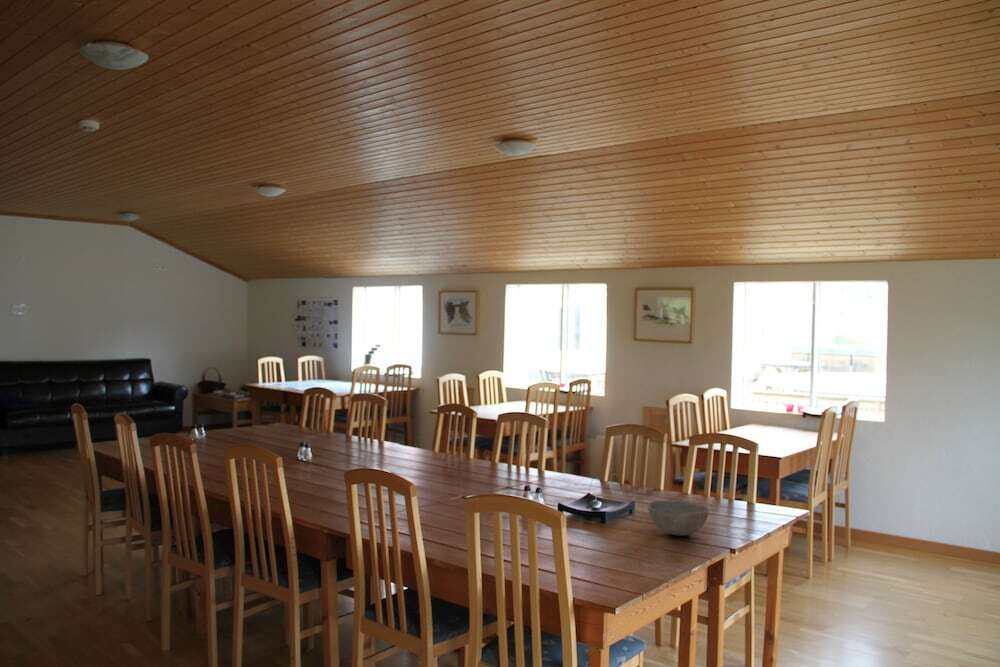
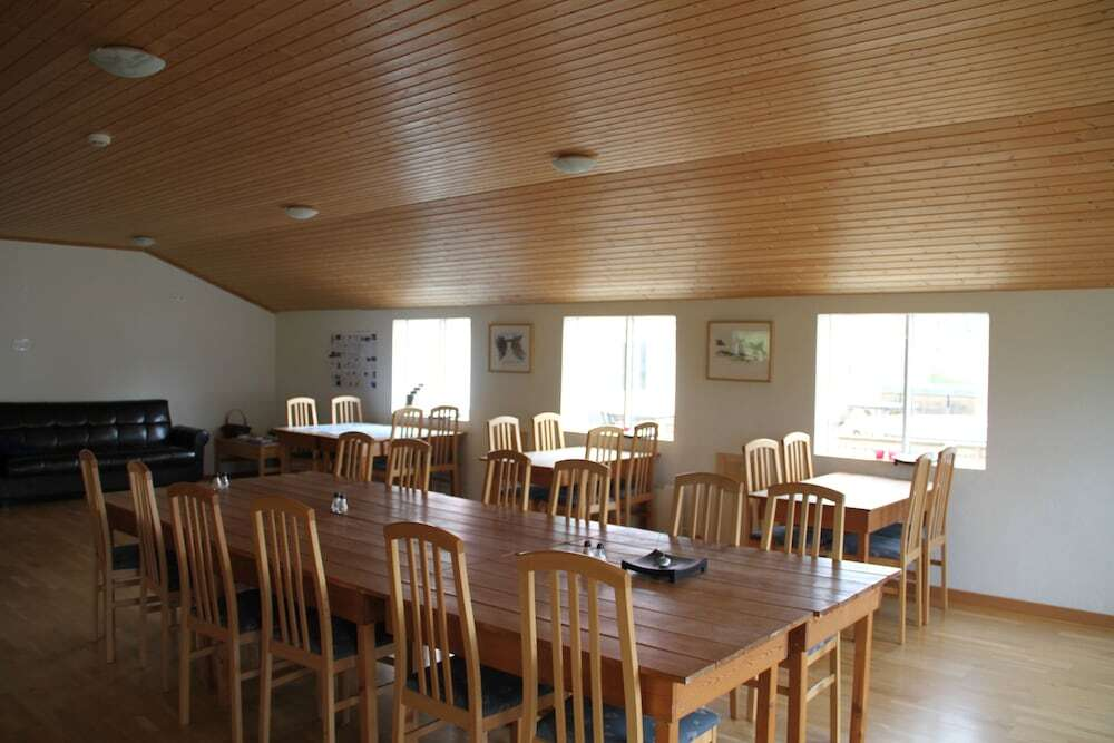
- bowl [647,500,710,537]
